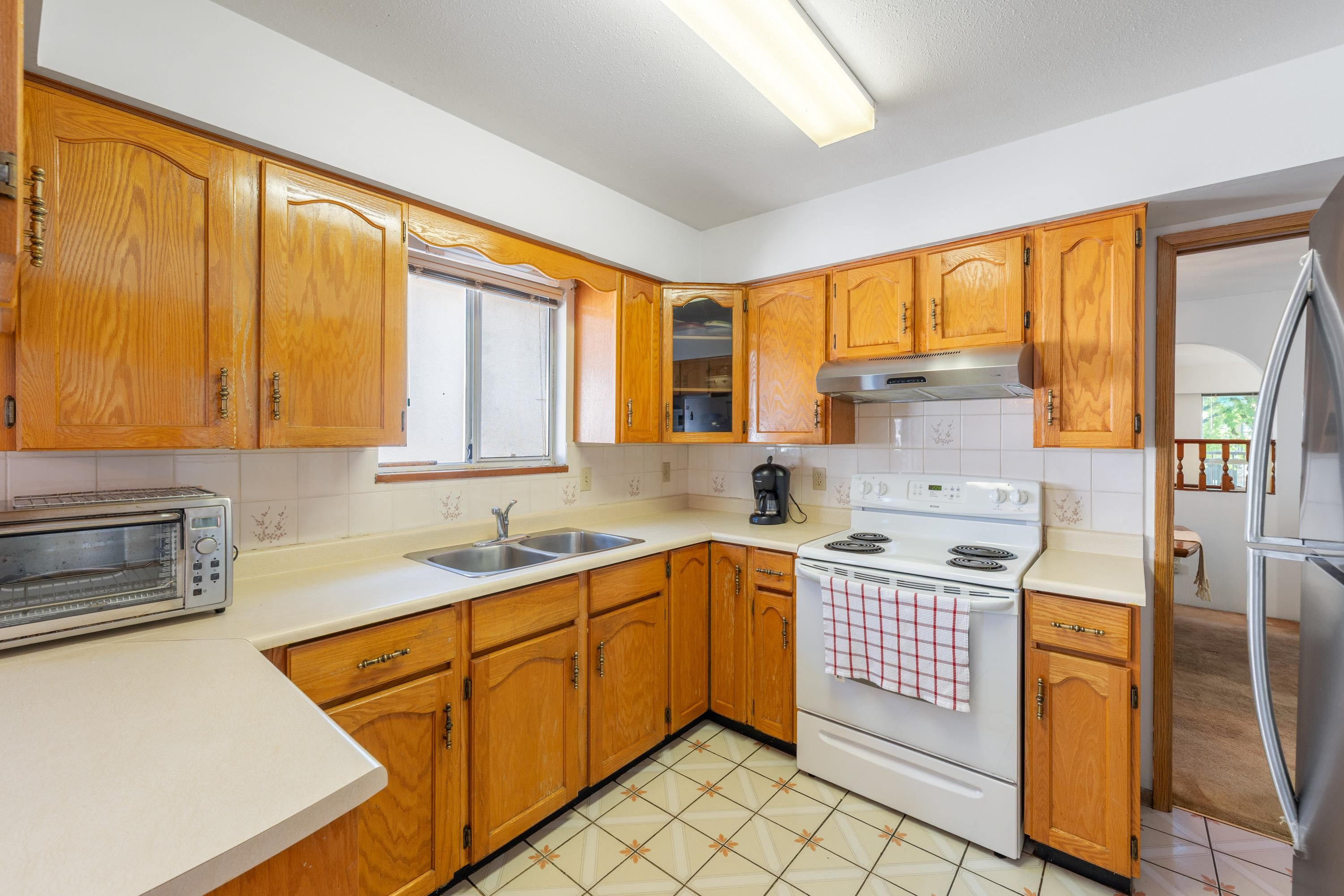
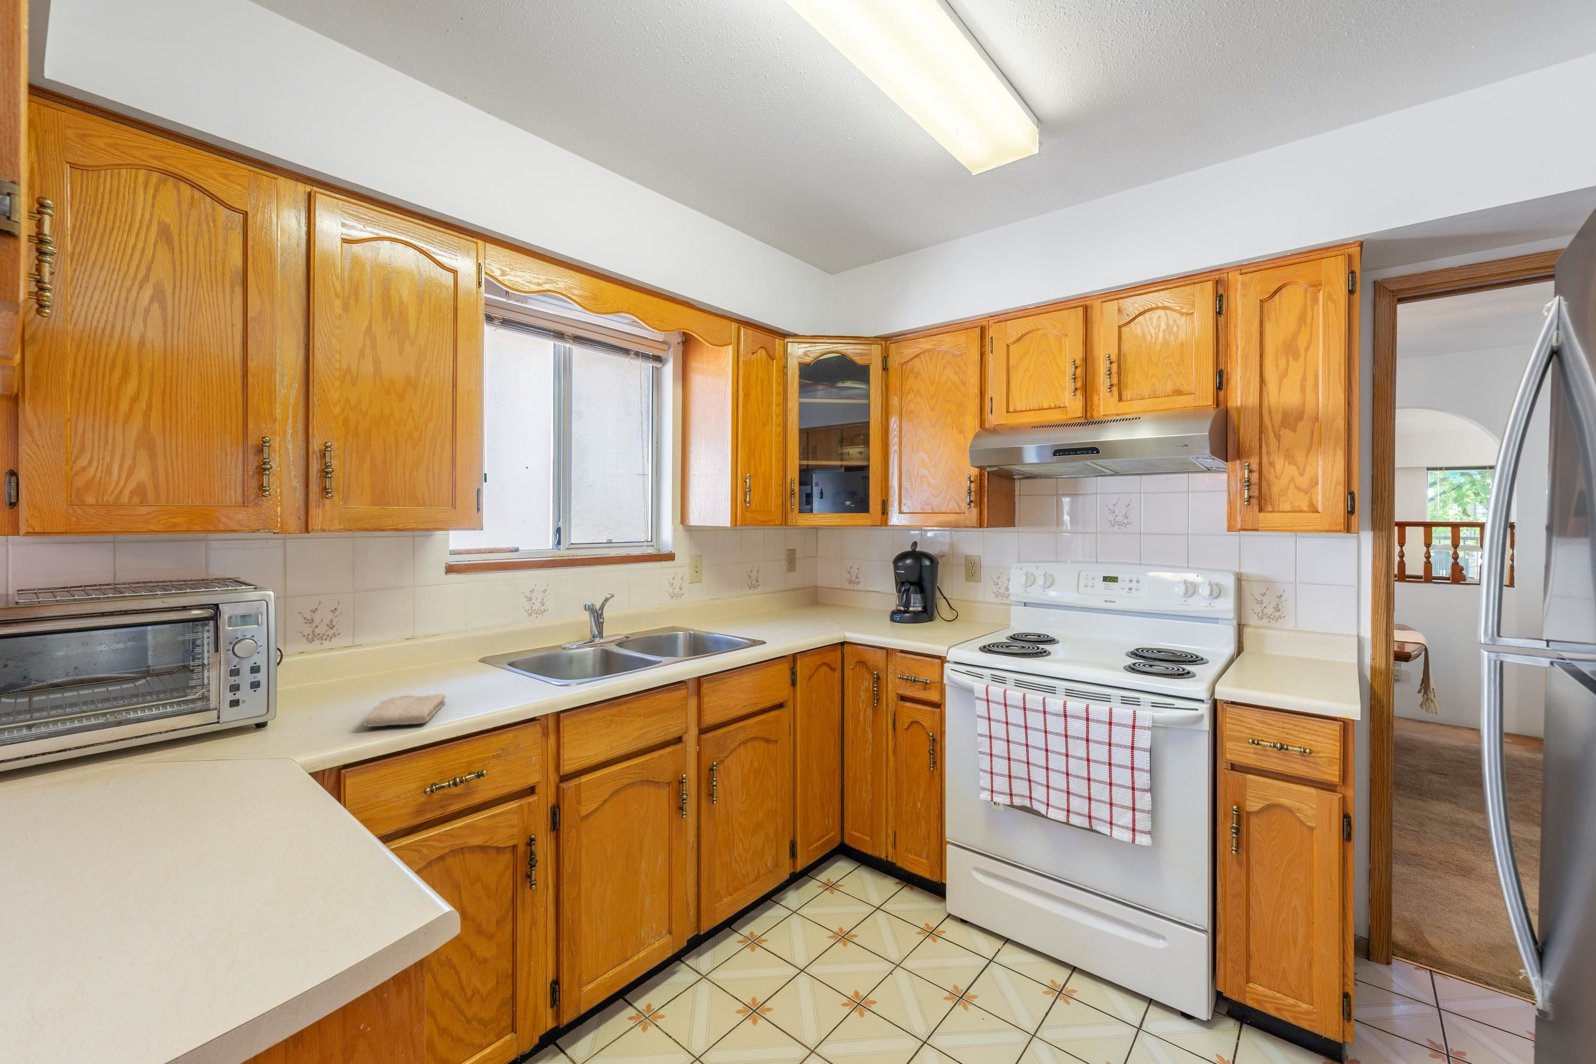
+ washcloth [363,694,446,727]
